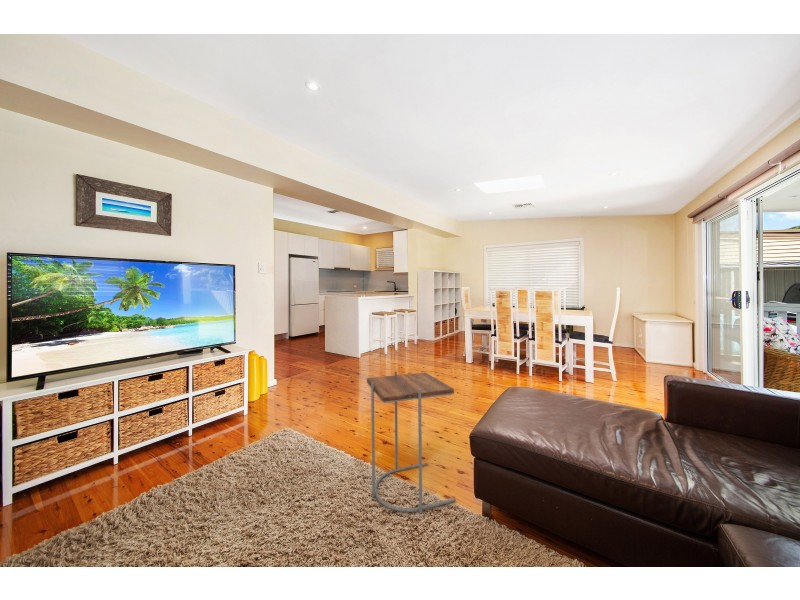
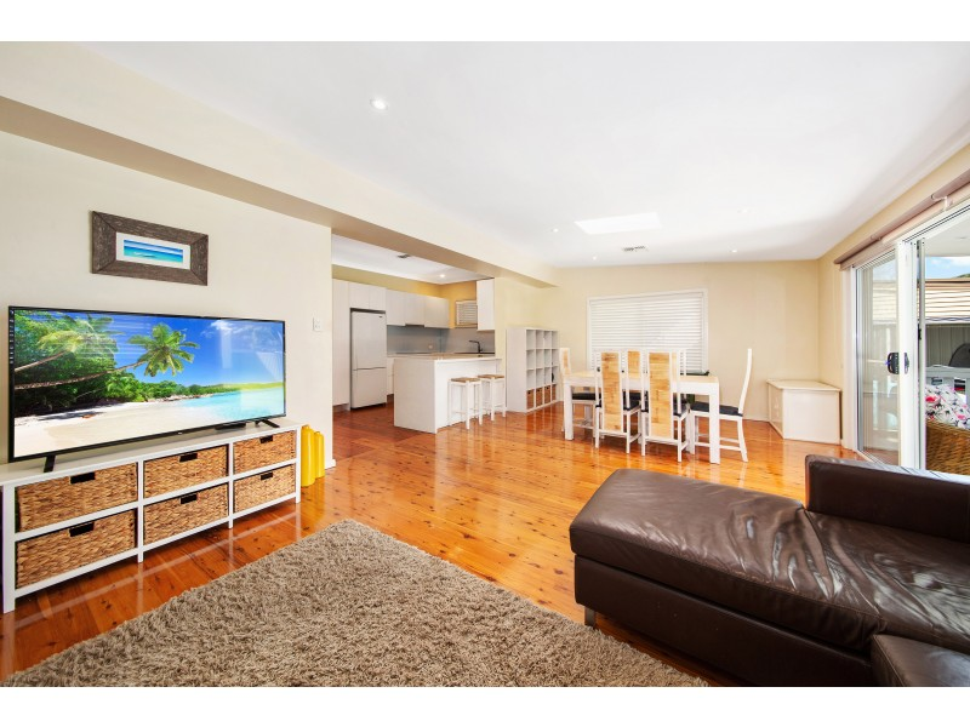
- side table [366,370,457,514]
